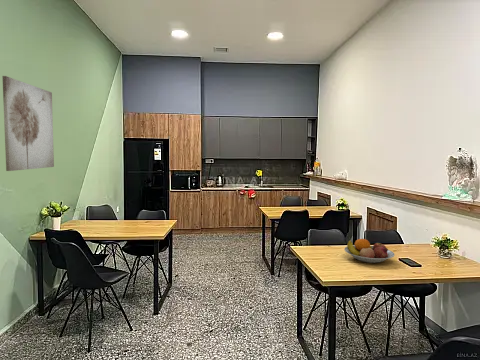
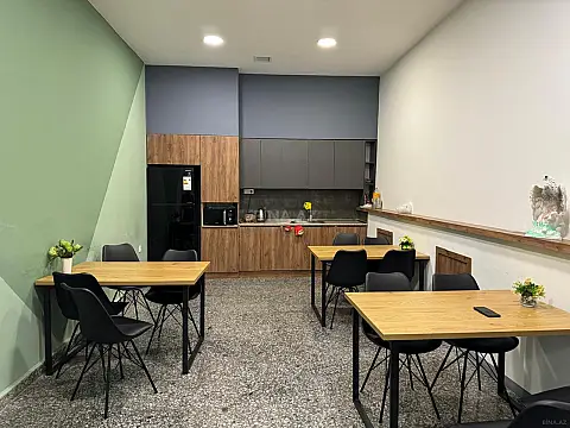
- fruit bowl [343,238,396,264]
- wall art [1,75,55,172]
